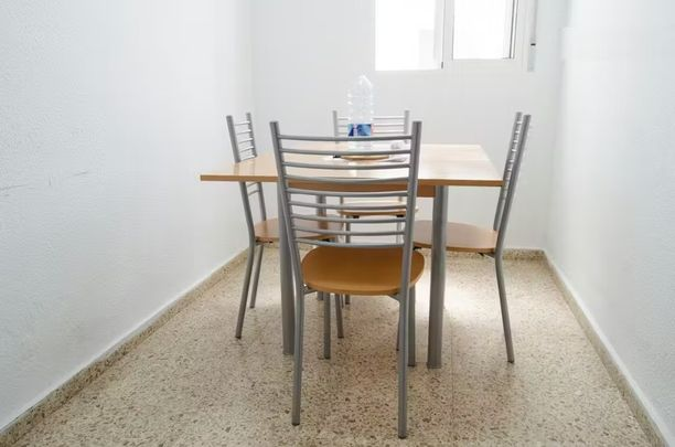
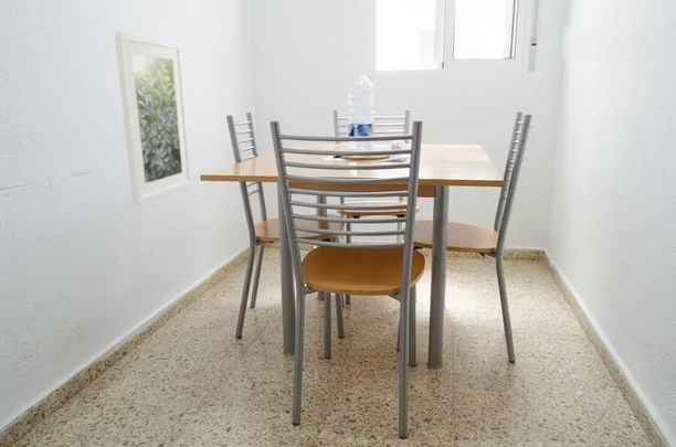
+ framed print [114,31,193,205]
